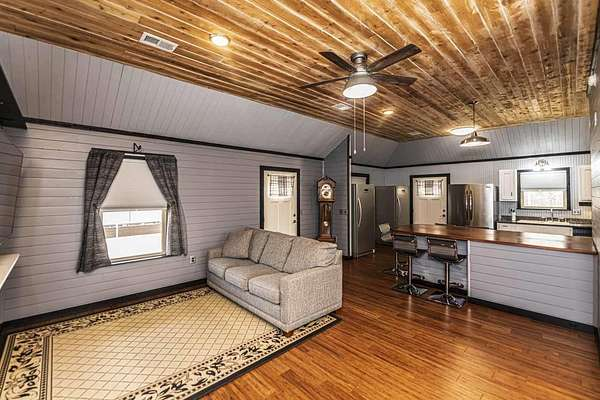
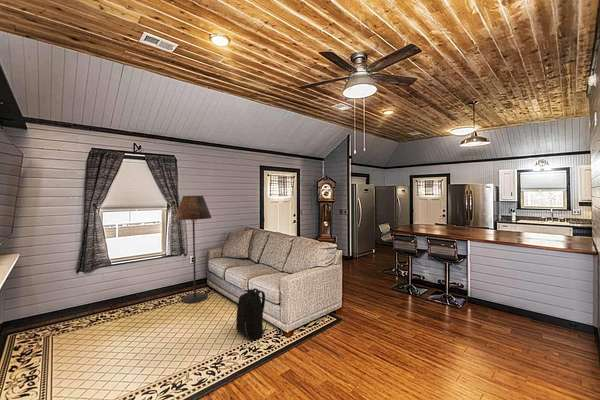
+ floor lamp [174,195,213,304]
+ backpack [235,288,269,341]
